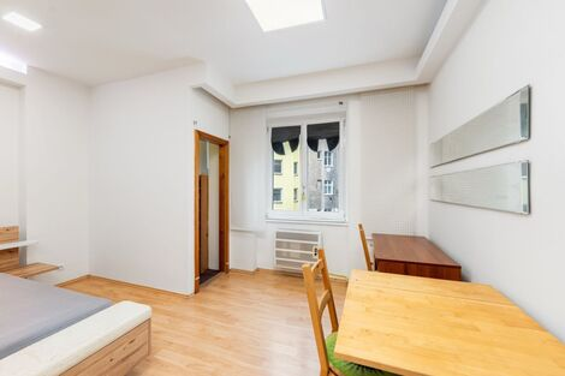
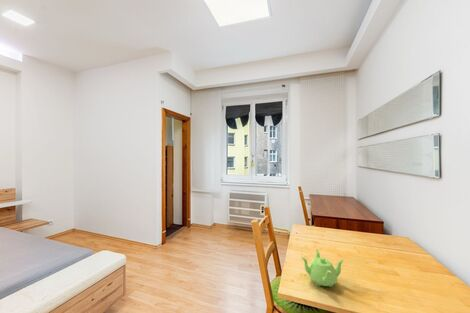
+ teapot [300,248,345,288]
